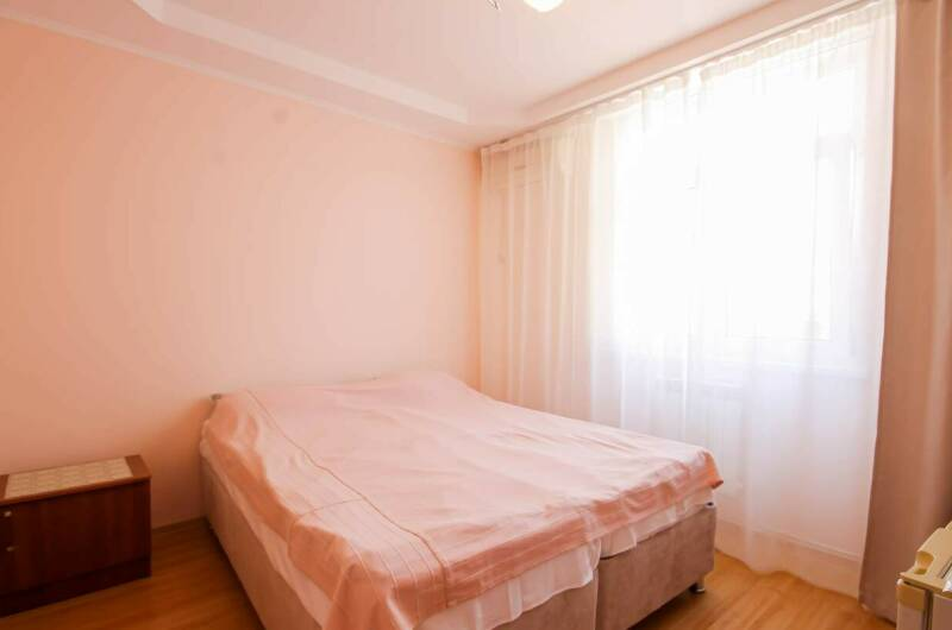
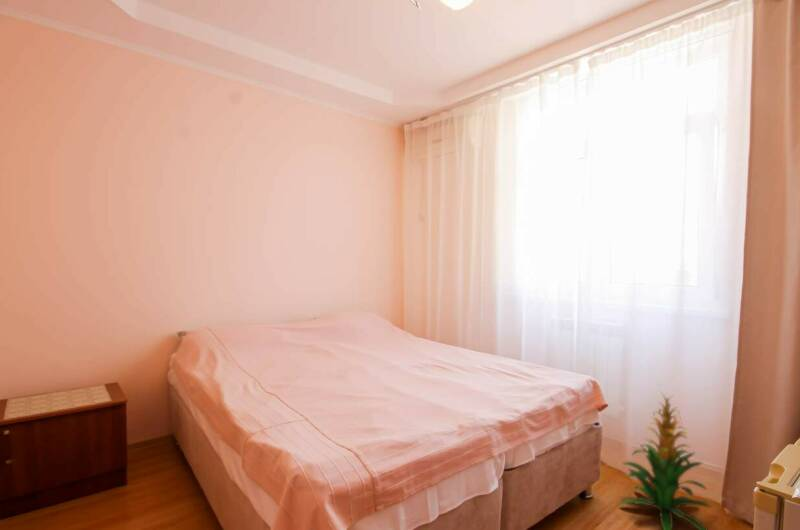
+ indoor plant [618,391,714,530]
